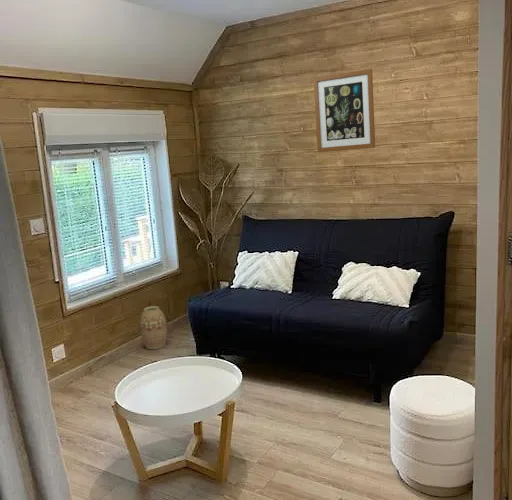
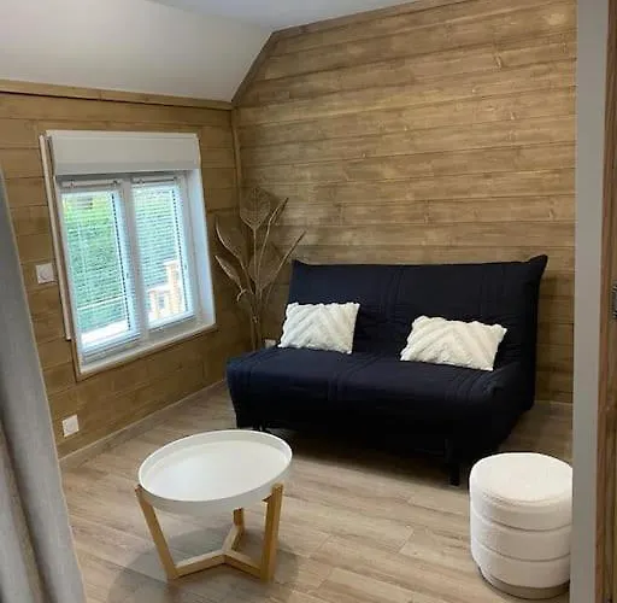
- vase [139,305,168,350]
- wall art [313,68,376,153]
